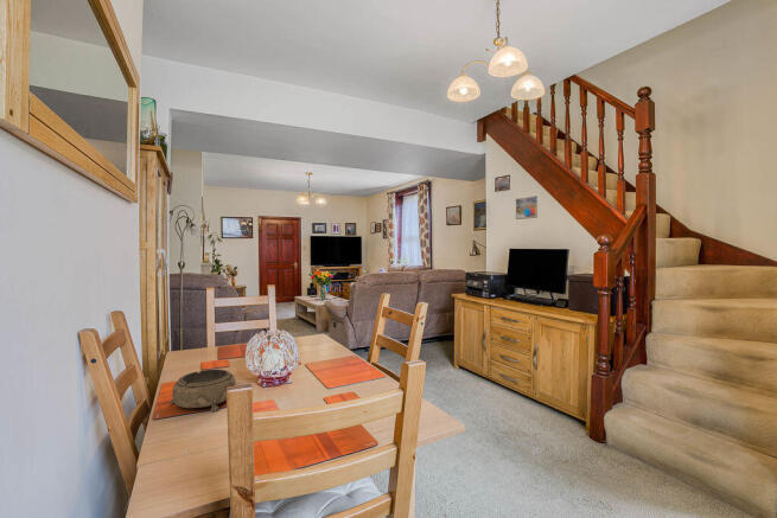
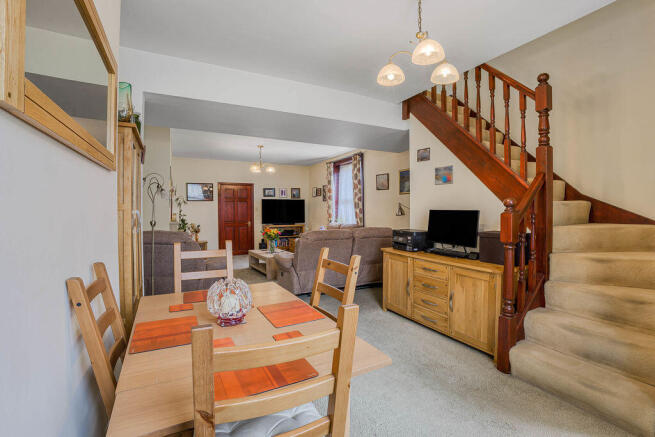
- decorative bowl [168,369,237,411]
